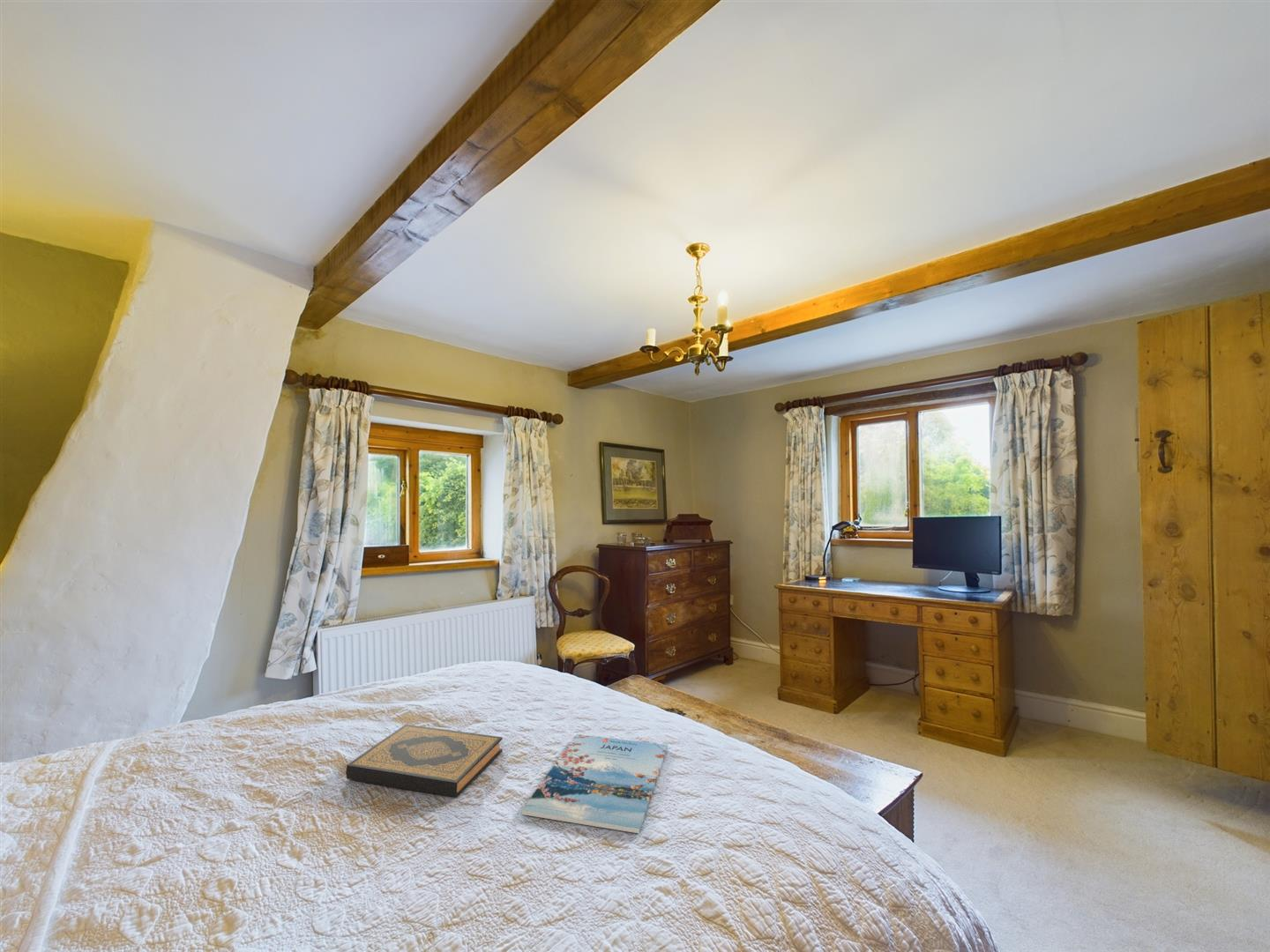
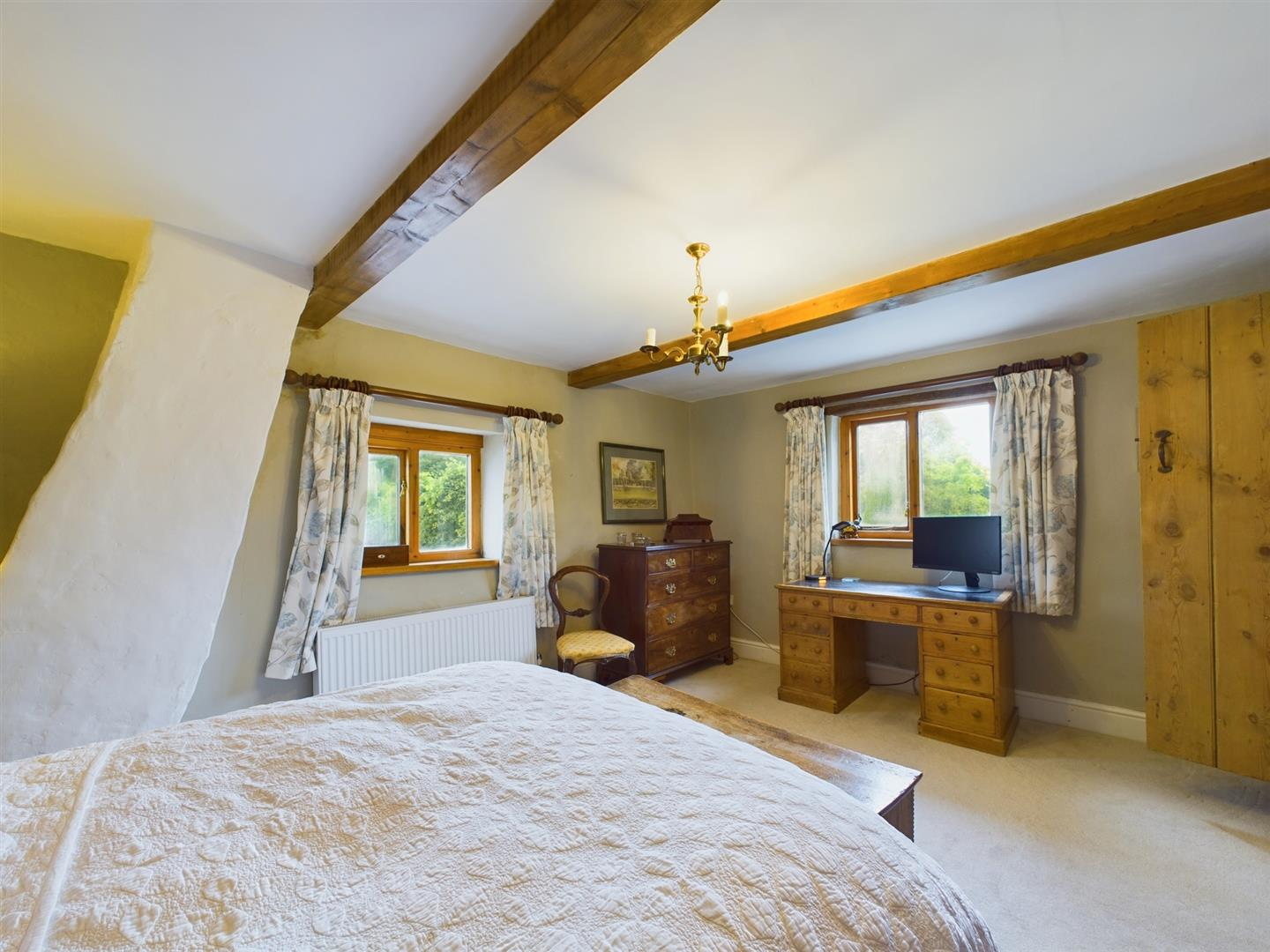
- magazine [521,733,669,834]
- hardback book [345,724,504,798]
